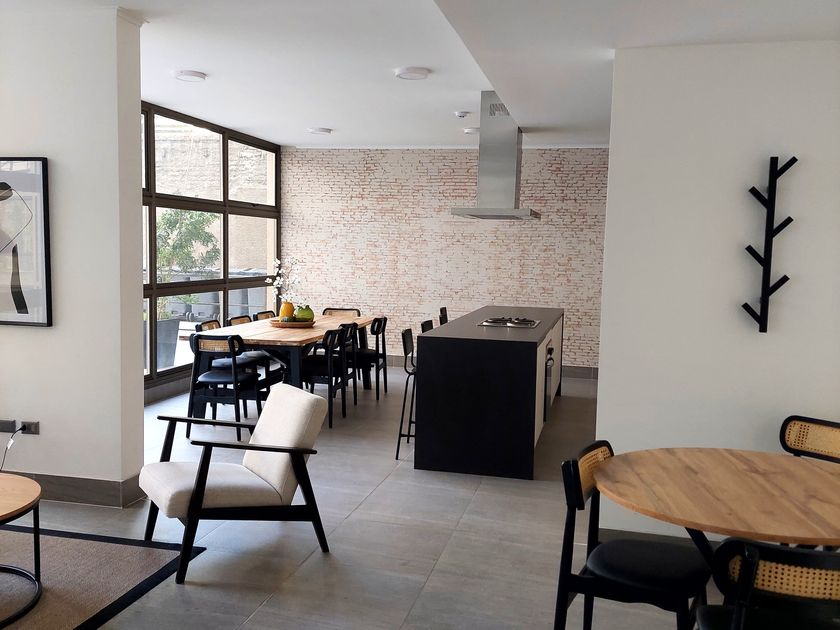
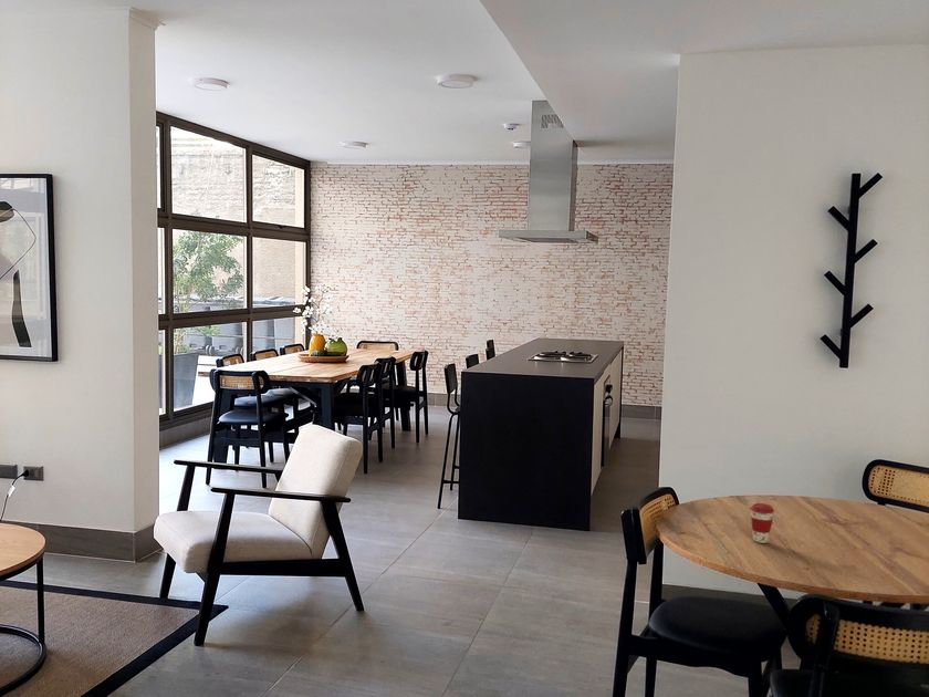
+ coffee cup [750,502,775,544]
